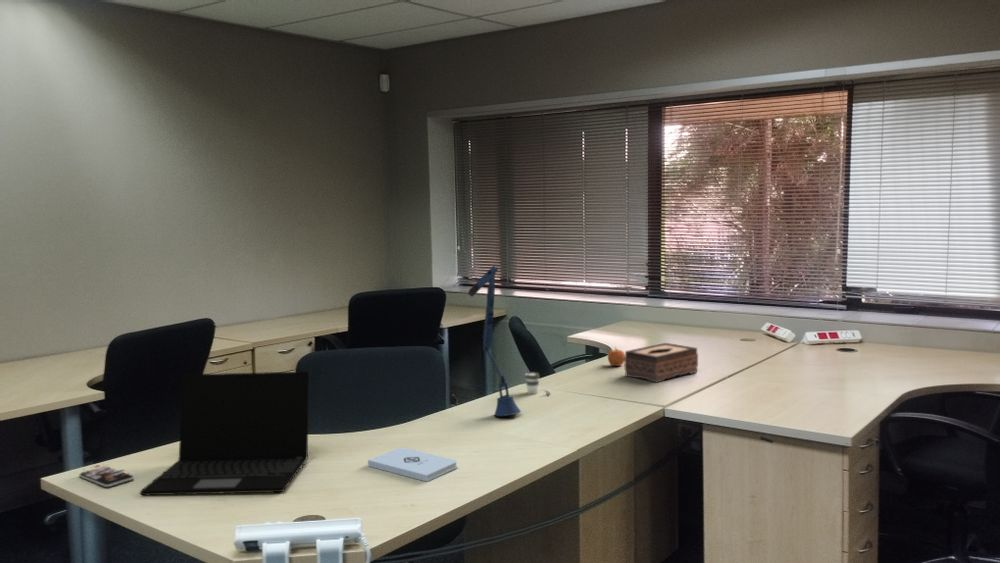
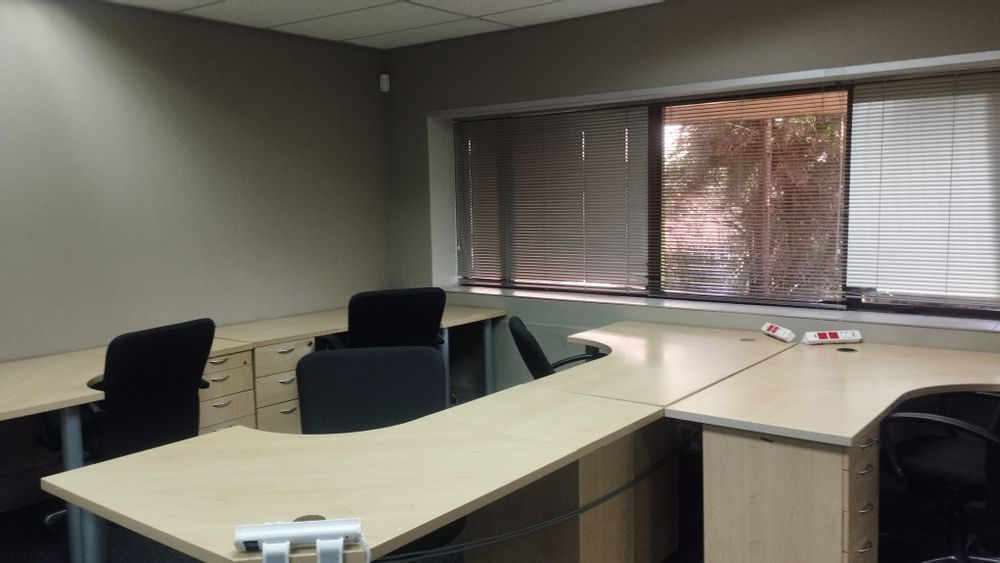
- tissue box [624,342,699,383]
- notepad [367,447,458,483]
- coffee cup [524,371,551,398]
- apple [607,346,625,367]
- desk lamp [467,264,522,417]
- smartphone [78,463,135,488]
- laptop [139,370,310,496]
